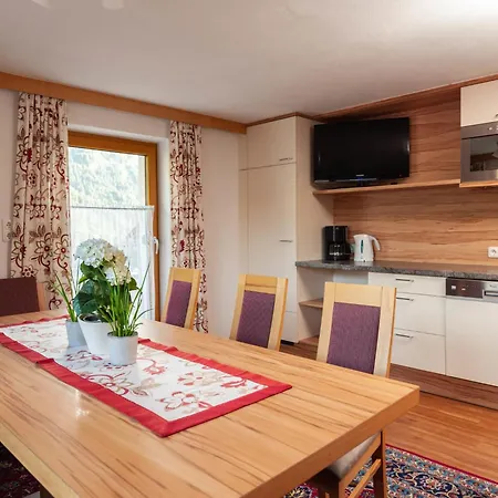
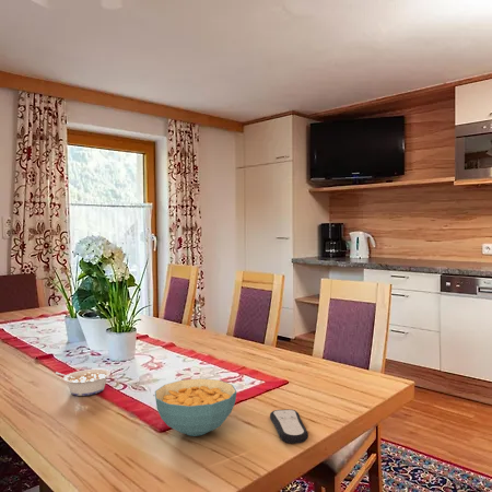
+ legume [54,368,112,397]
+ cereal bowl [154,377,237,437]
+ remote control [269,408,309,445]
